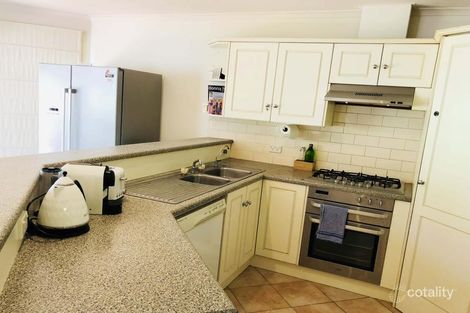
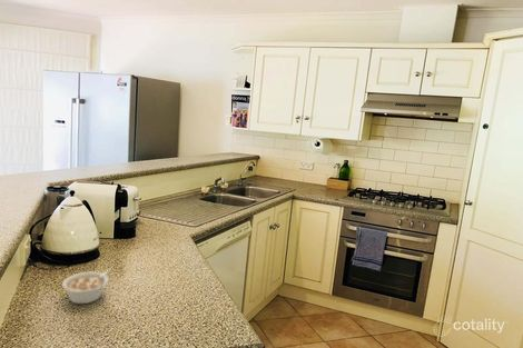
+ legume [61,267,114,305]
